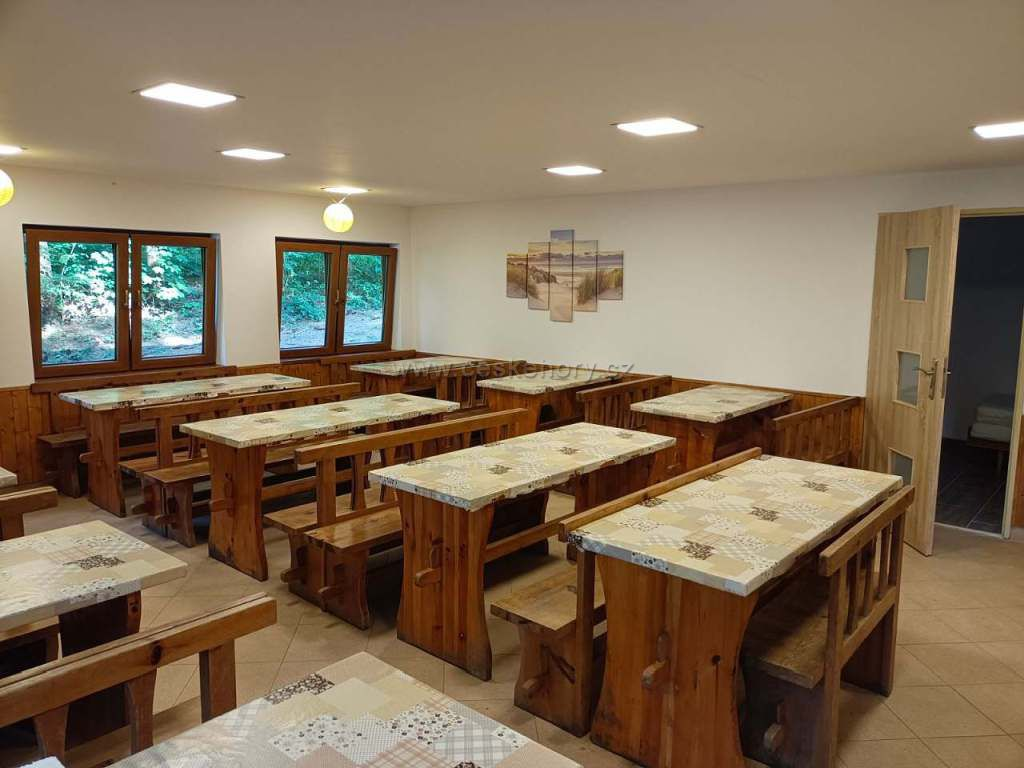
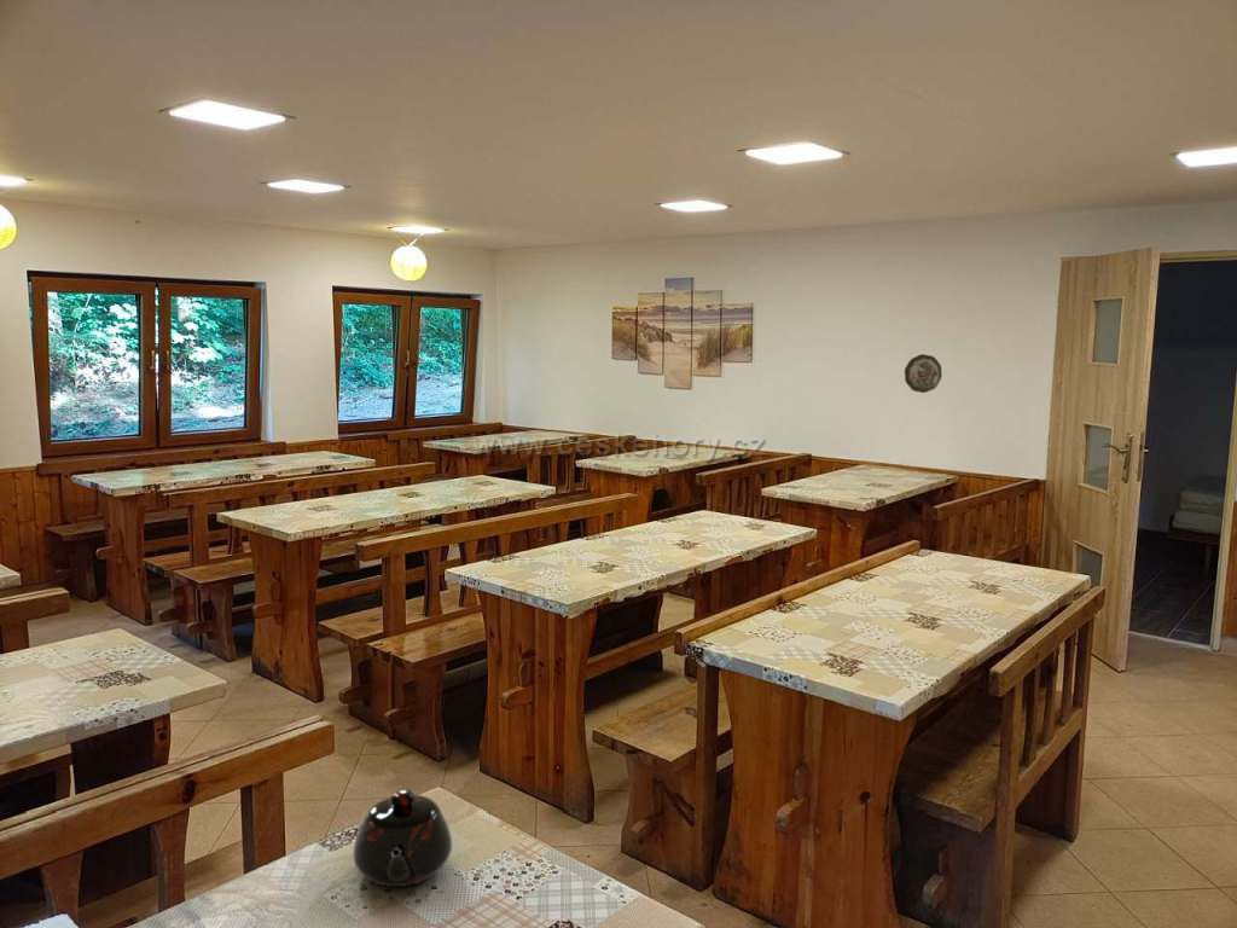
+ decorative plate [904,353,943,394]
+ teapot [353,788,453,888]
